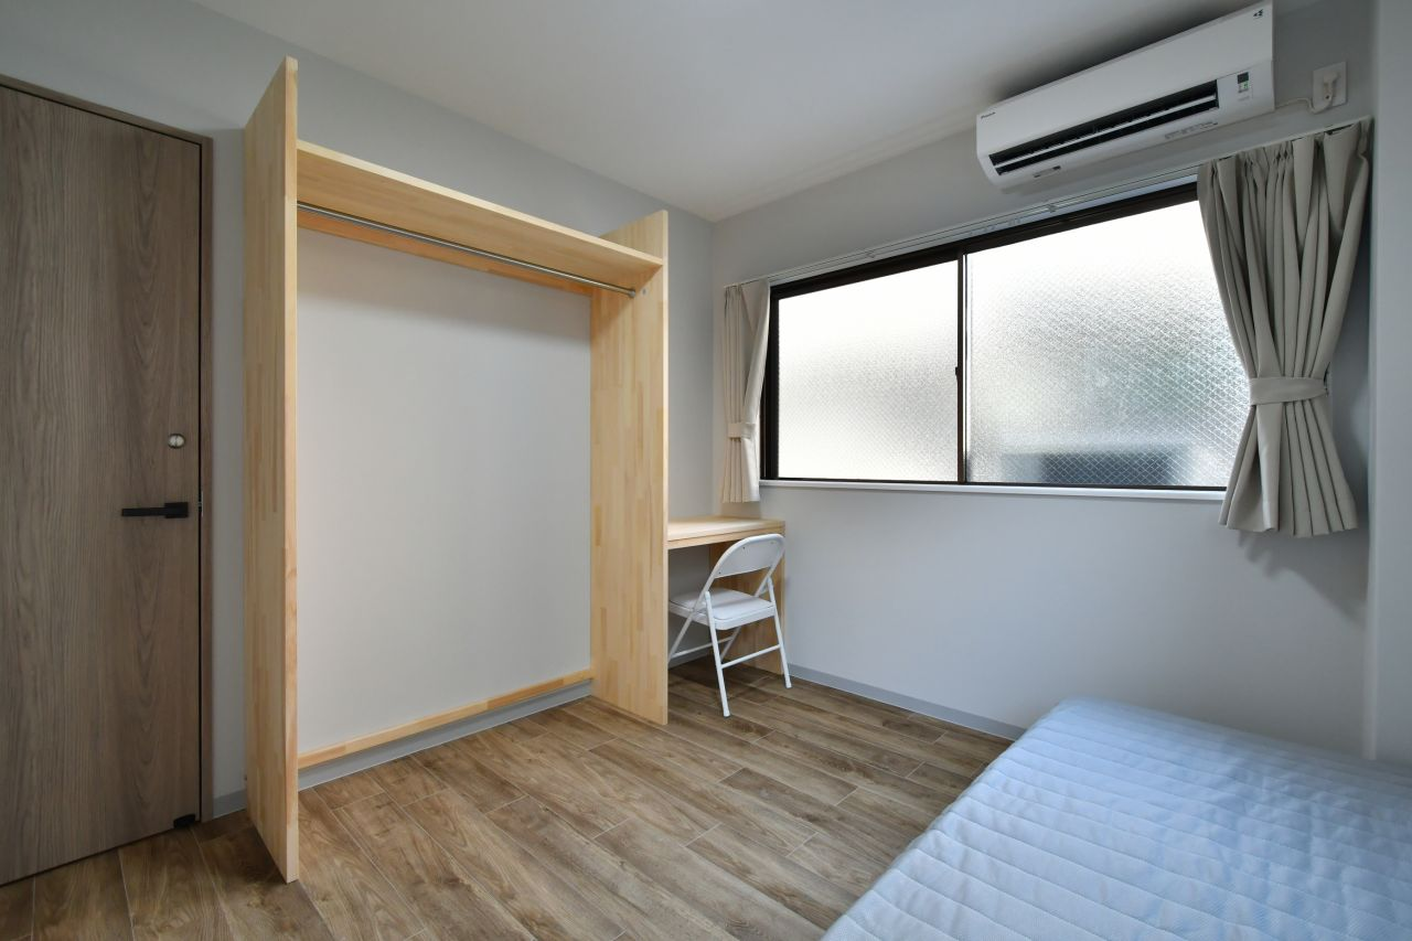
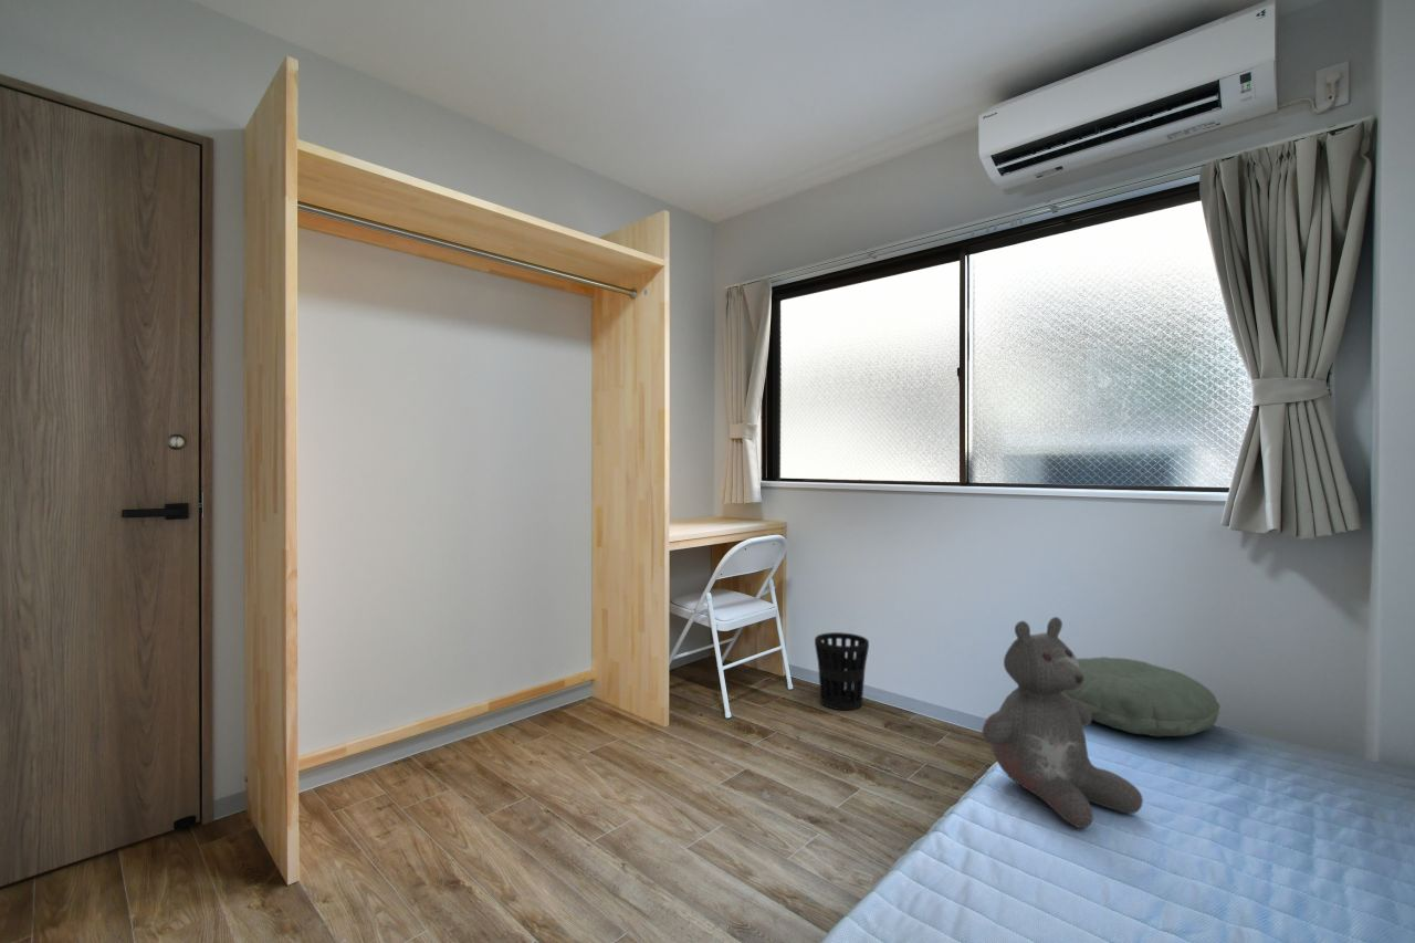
+ wastebasket [814,631,870,711]
+ pillow [1062,656,1222,737]
+ teddy bear [981,616,1144,829]
